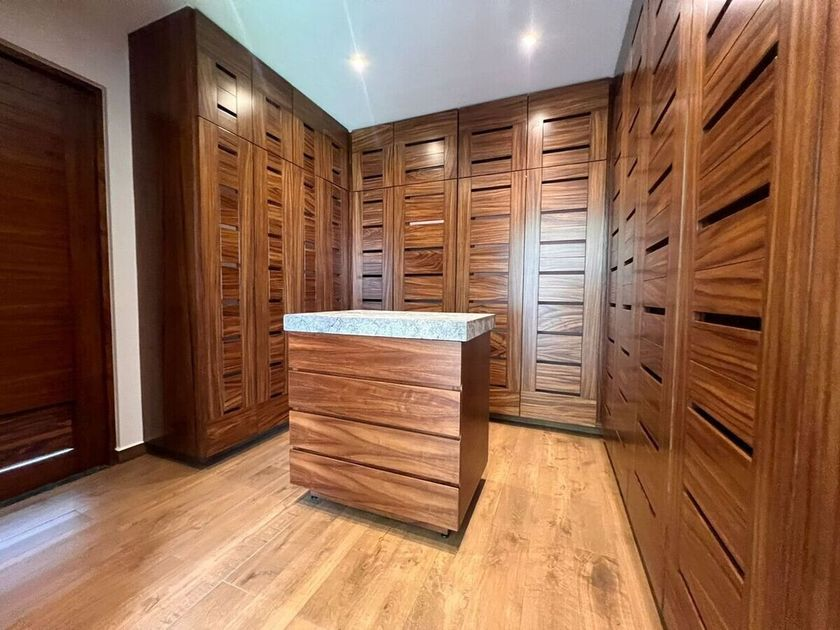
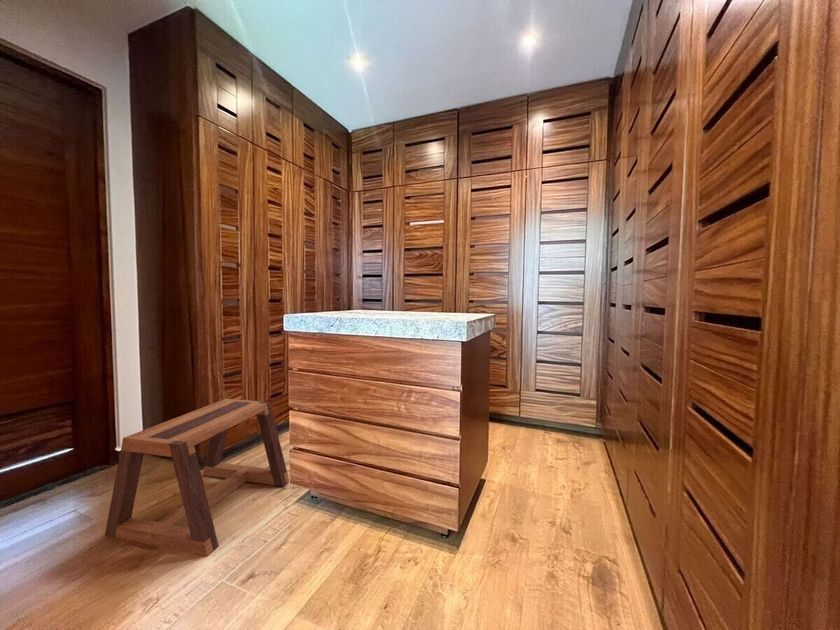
+ stool [104,398,290,558]
